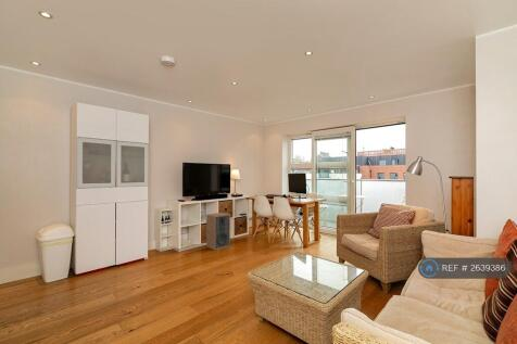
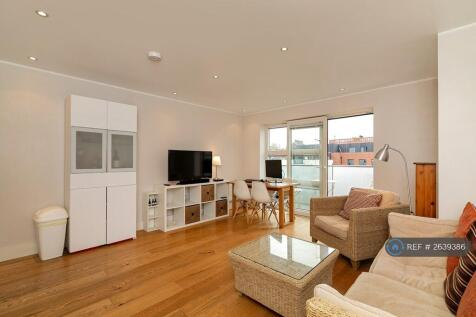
- speaker [205,212,231,251]
